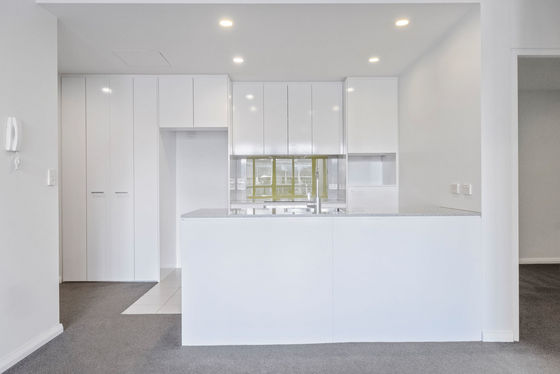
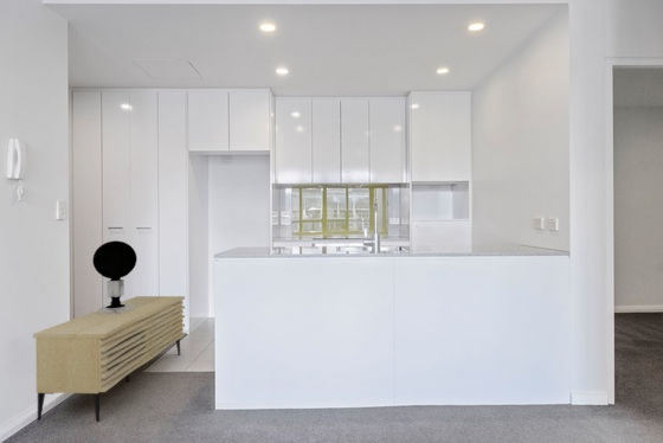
+ sideboard [32,295,186,423]
+ table lamp [91,239,139,314]
